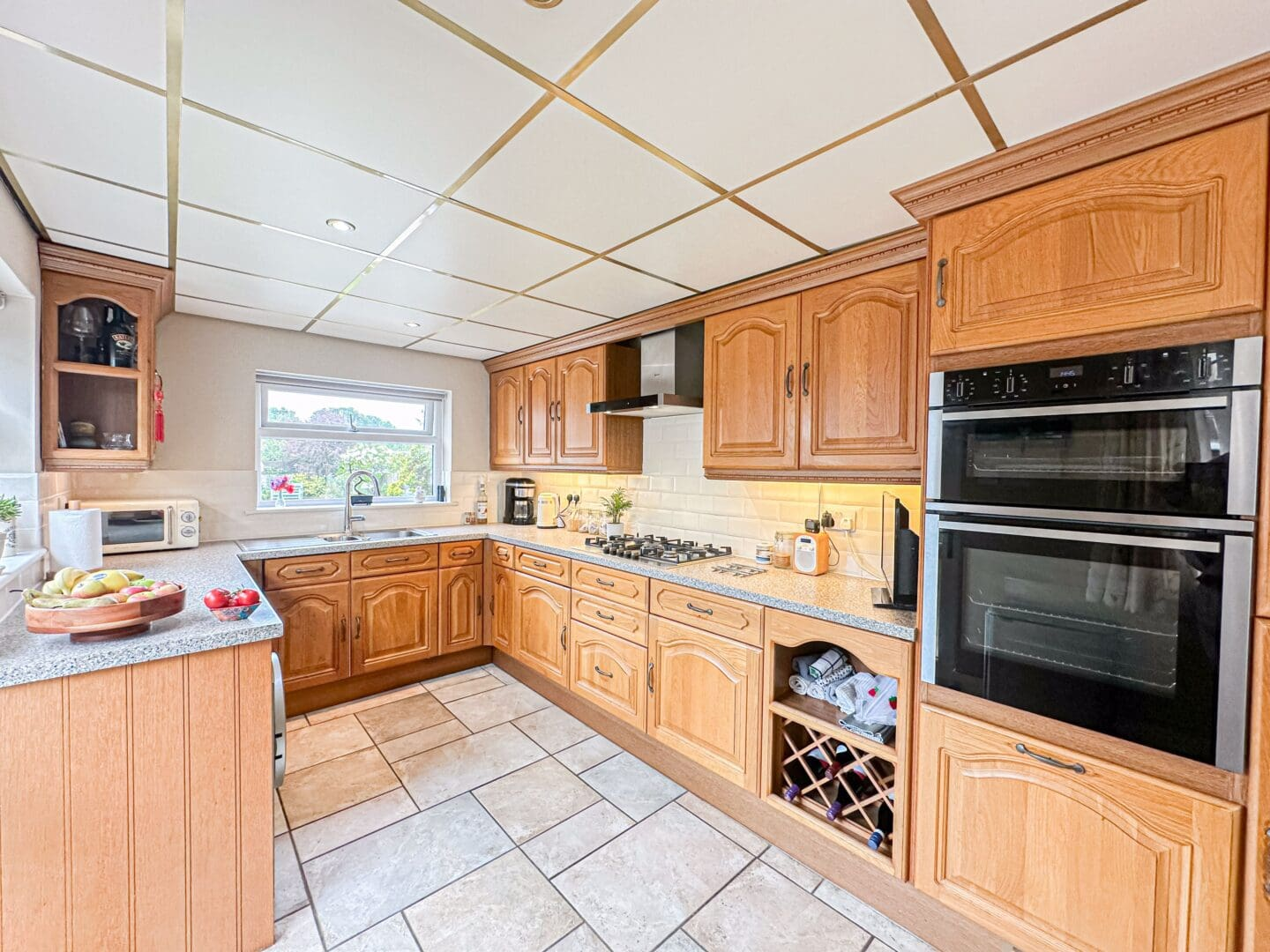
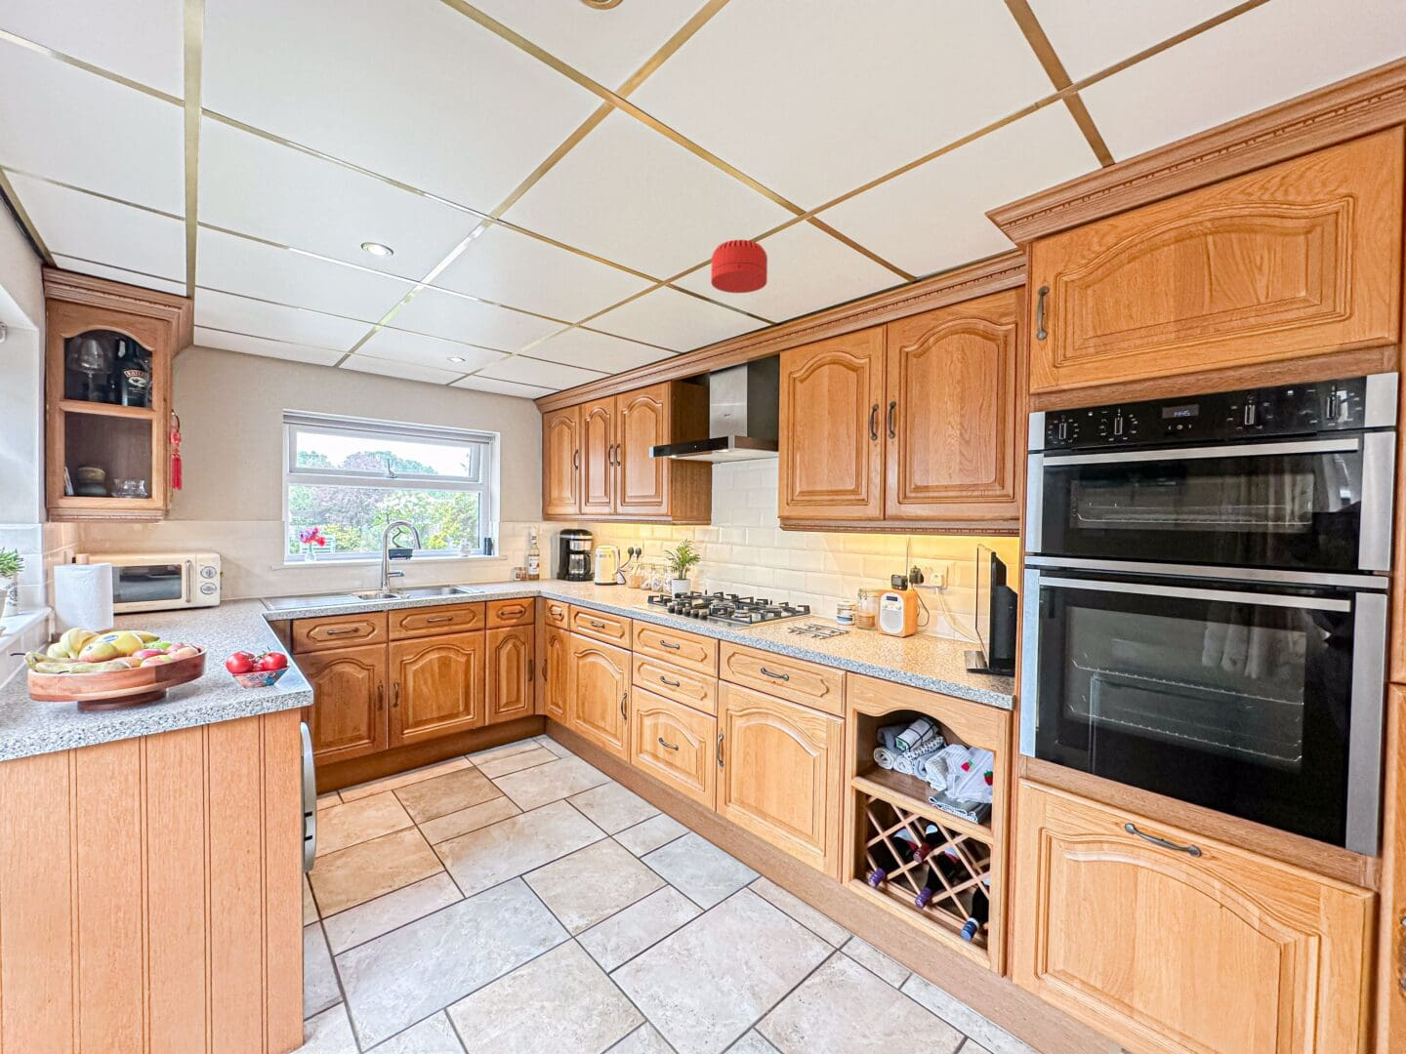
+ smoke detector [710,239,768,293]
